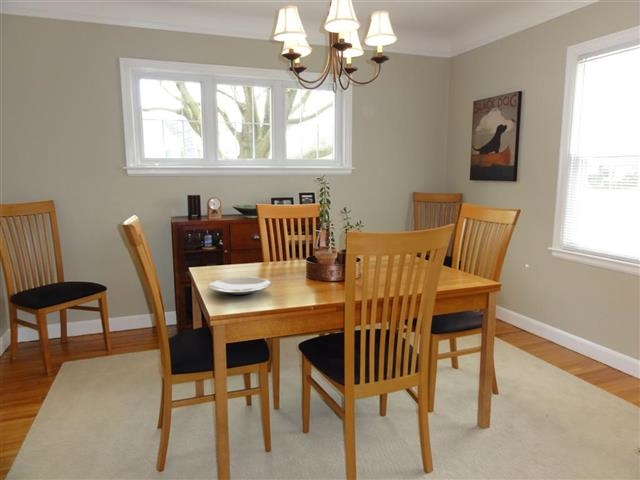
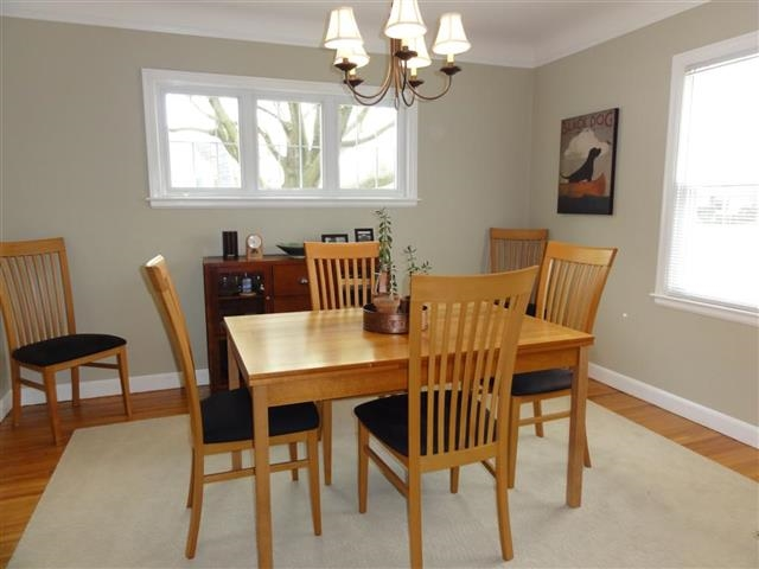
- plate [208,276,272,296]
